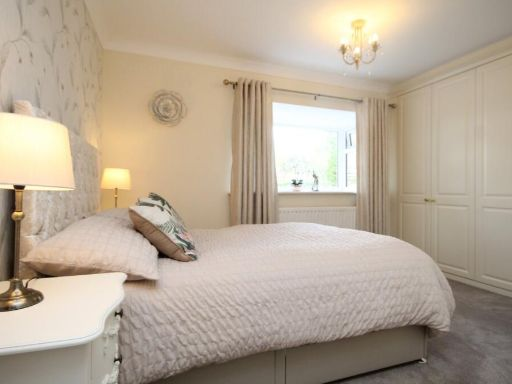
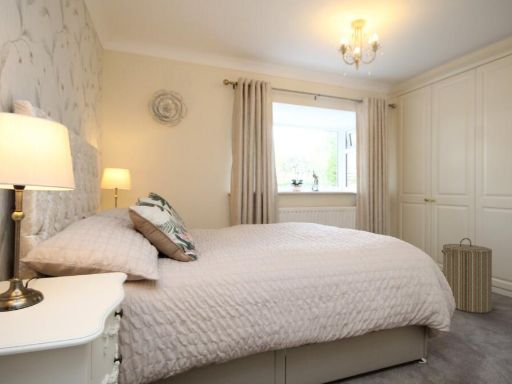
+ laundry hamper [441,237,493,314]
